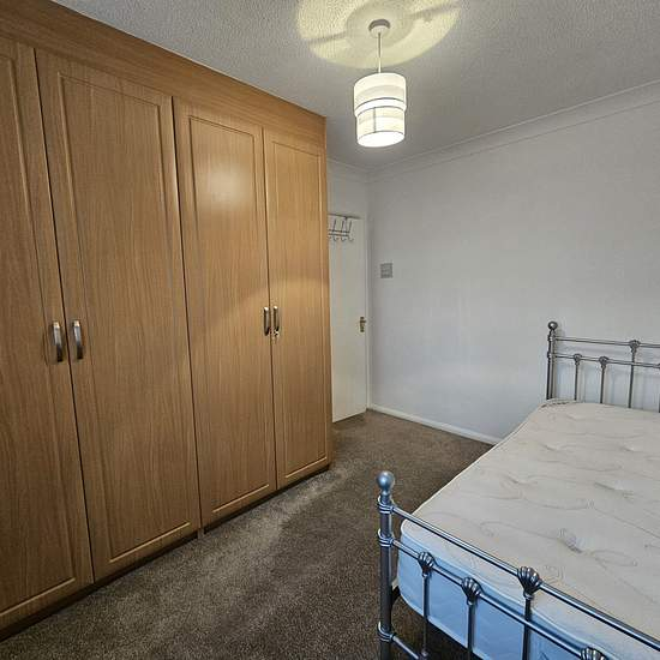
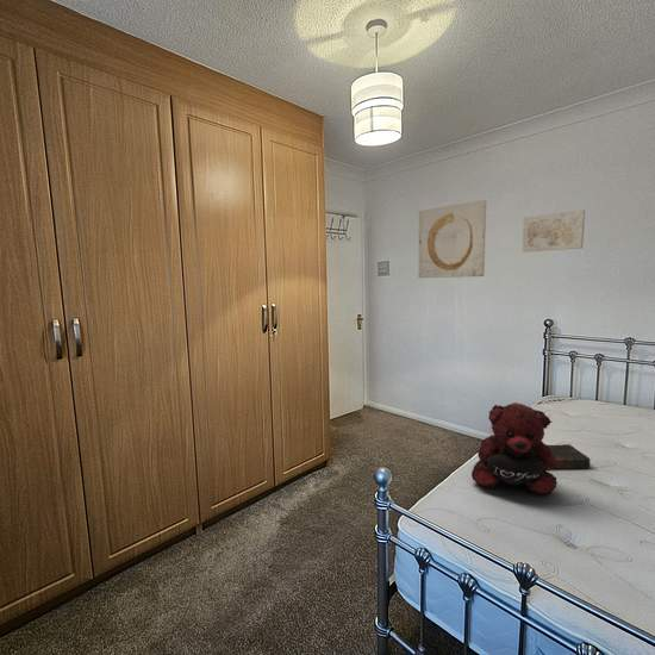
+ teddy bear [470,401,559,495]
+ hardback book [547,443,592,470]
+ wall art [522,208,586,254]
+ wall art [418,199,487,279]
